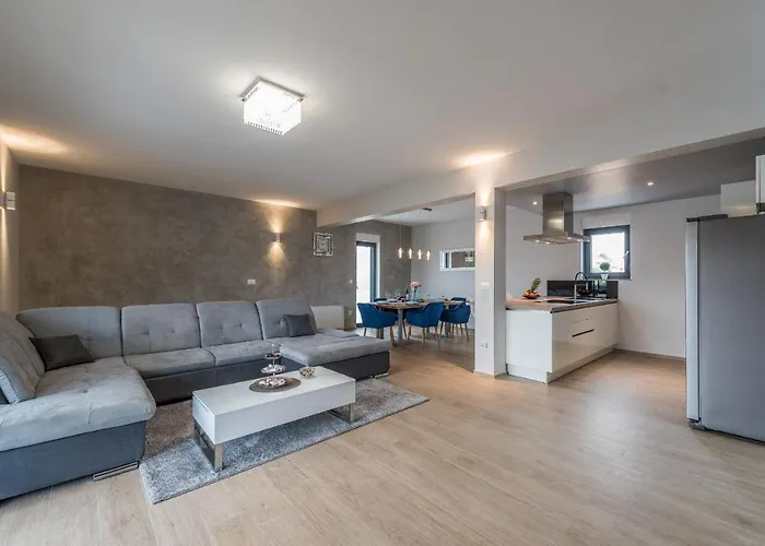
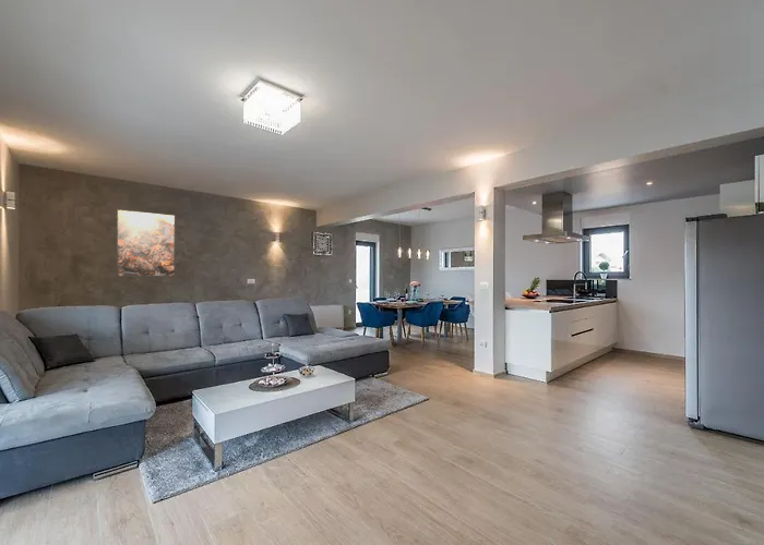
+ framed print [116,208,177,278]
